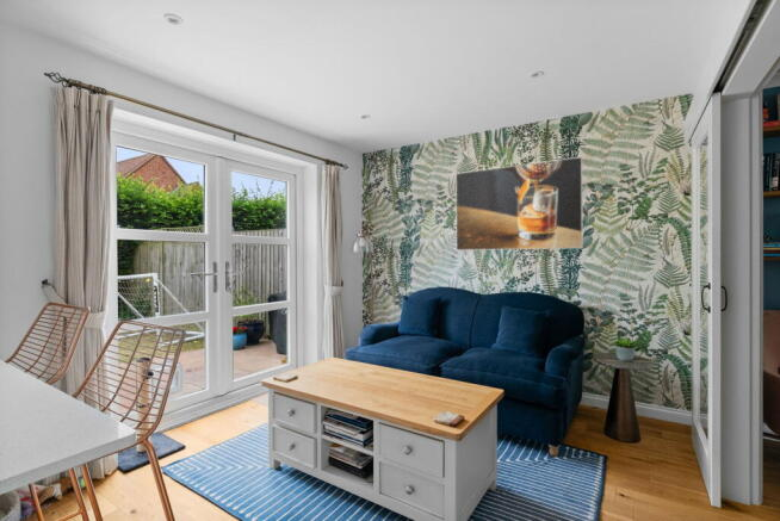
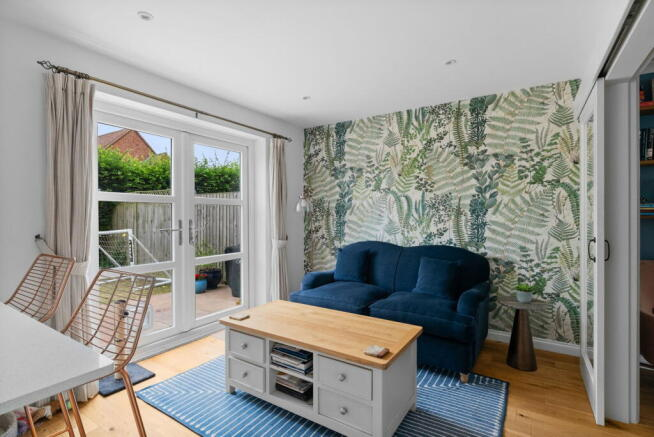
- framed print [454,156,584,252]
